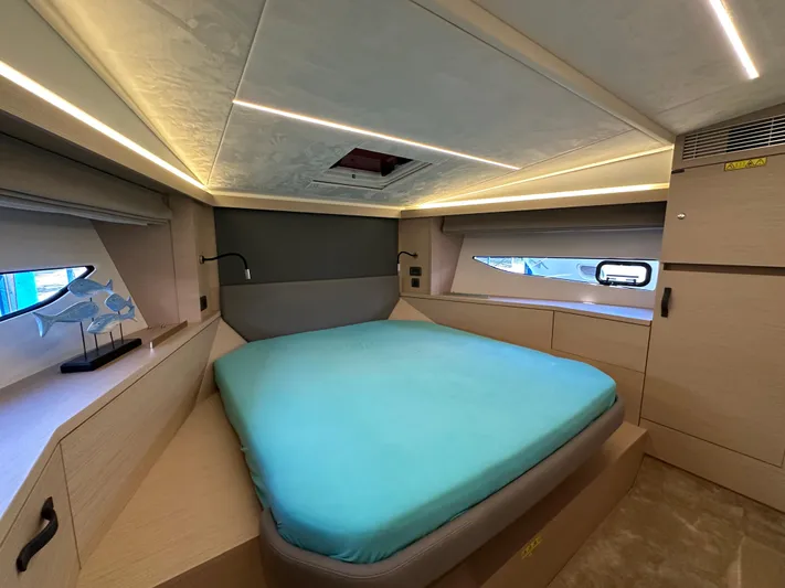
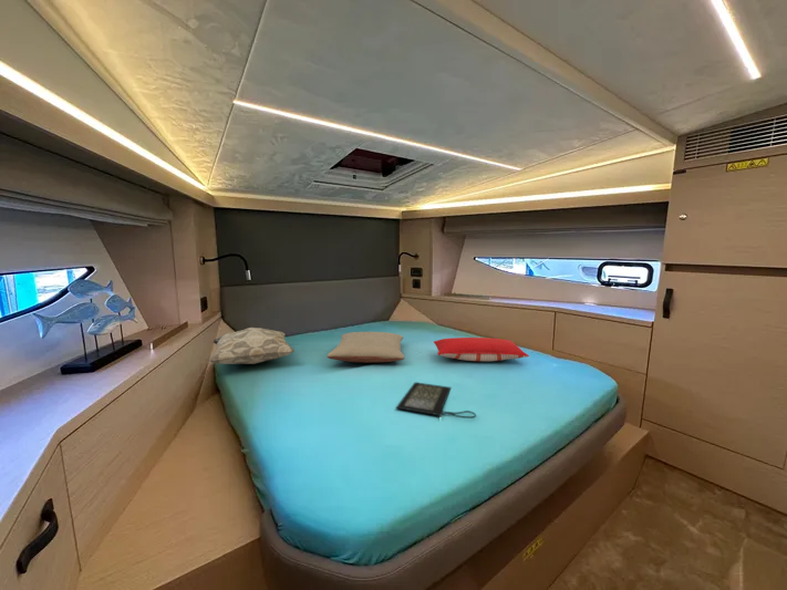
+ pillow [433,337,530,362]
+ pillow [325,331,405,364]
+ clutch bag [395,381,477,420]
+ decorative pillow [208,327,296,365]
